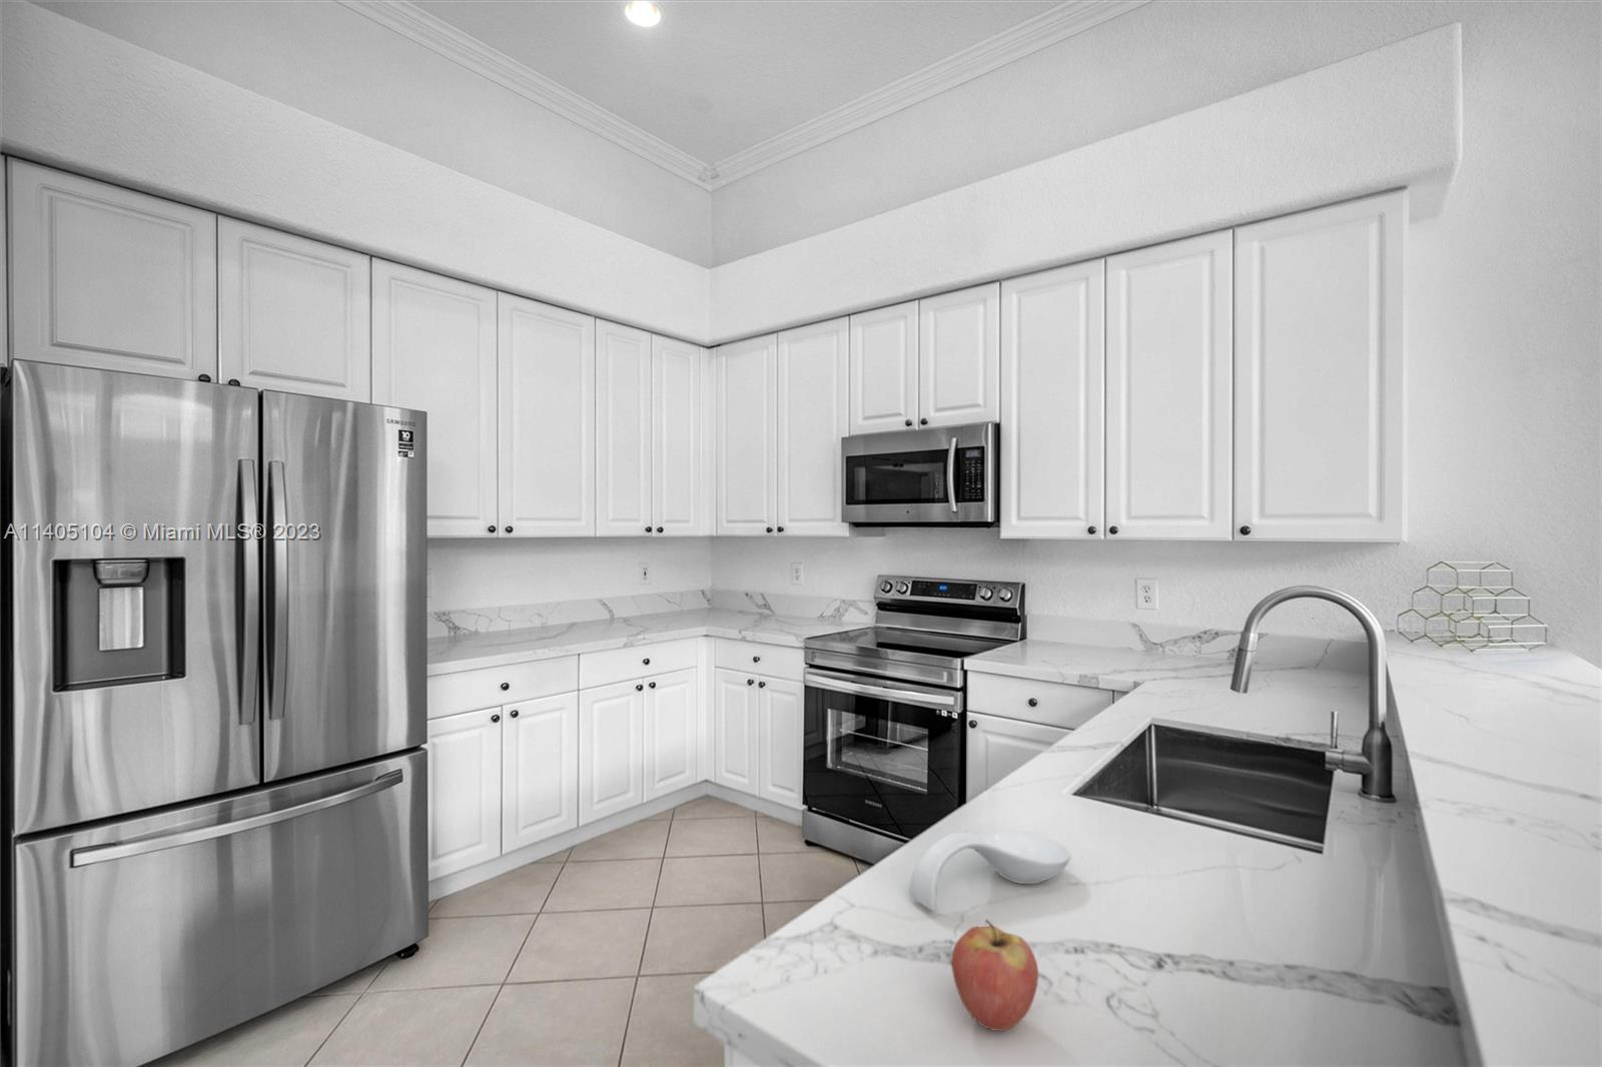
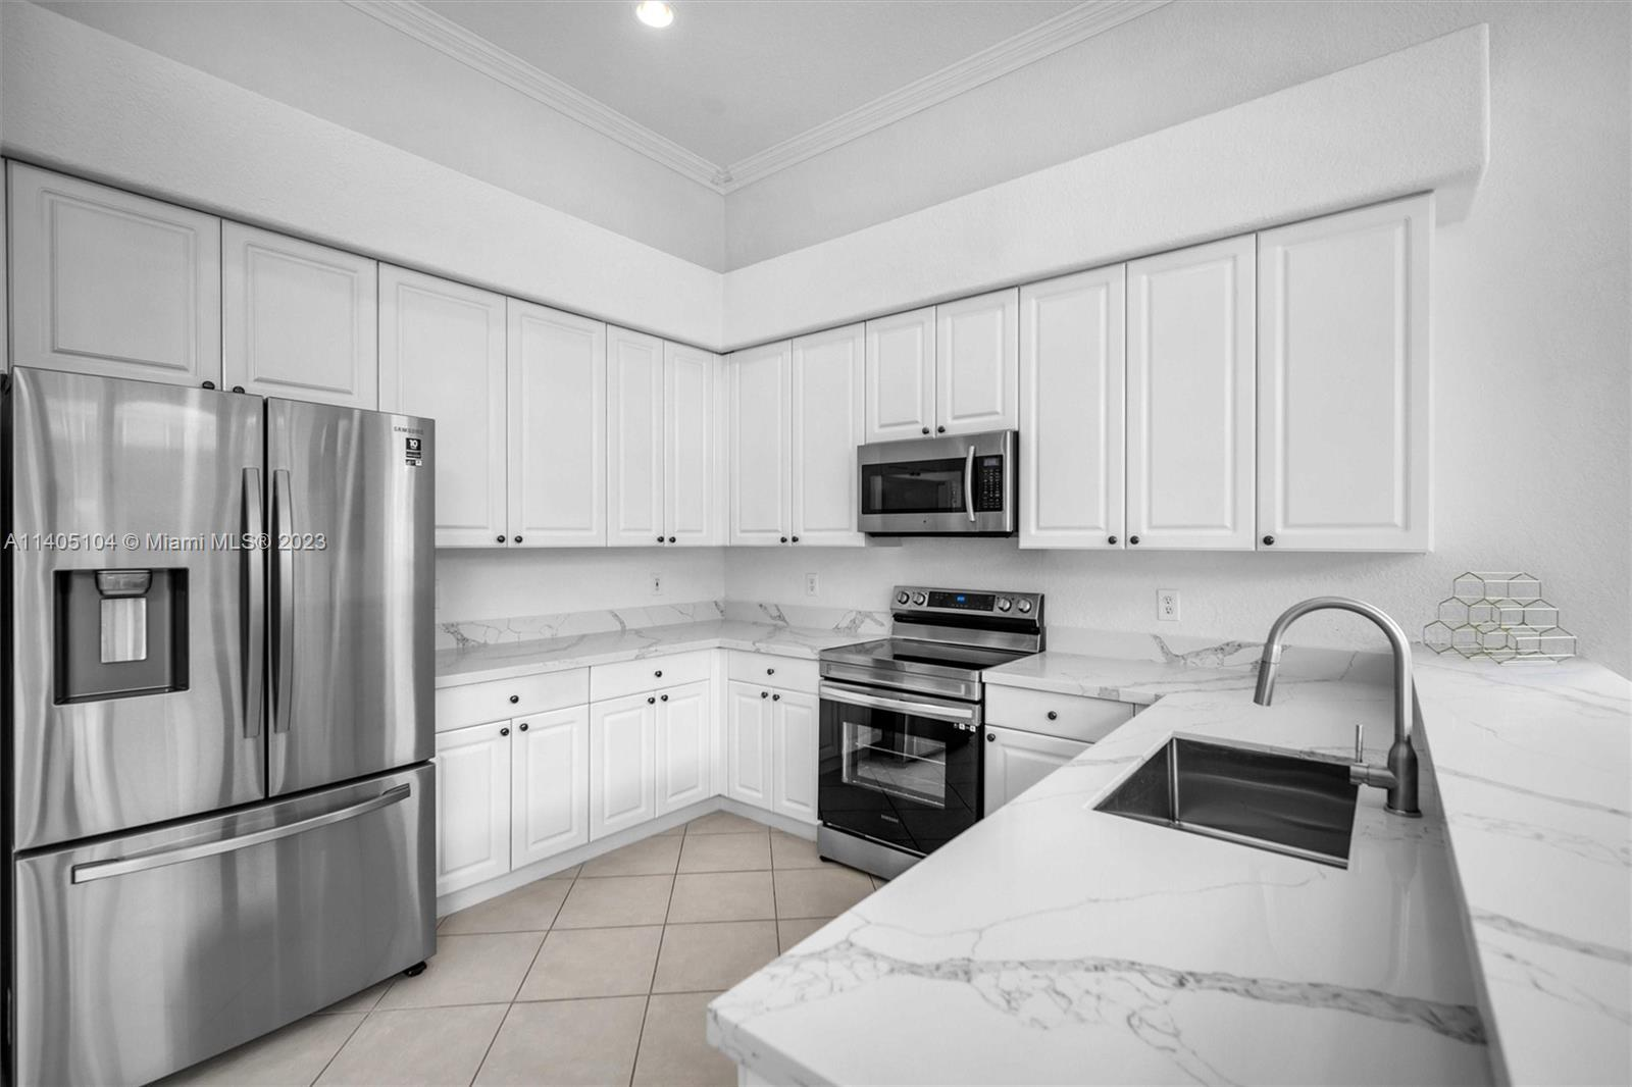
- spoon rest [908,829,1071,912]
- fruit [950,919,1040,1032]
